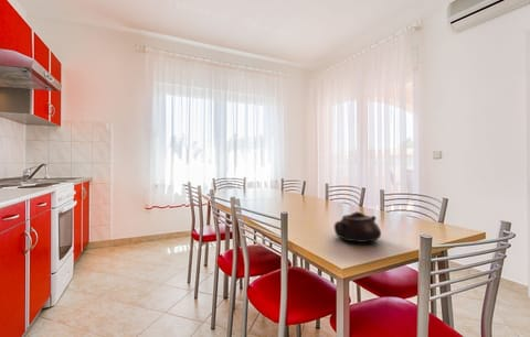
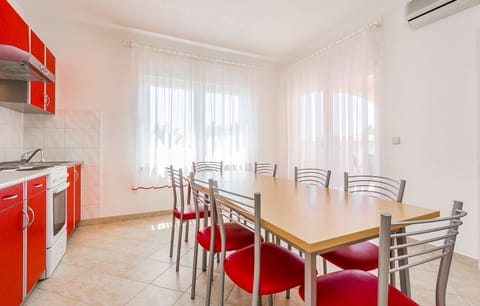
- teapot [333,210,382,243]
